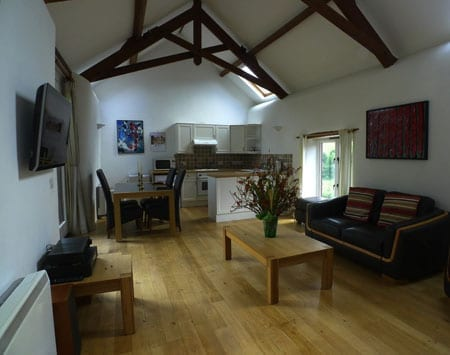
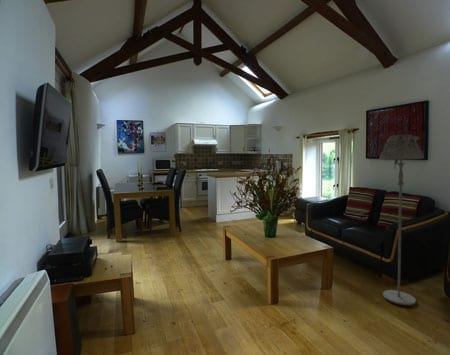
+ floor lamp [379,134,425,306]
